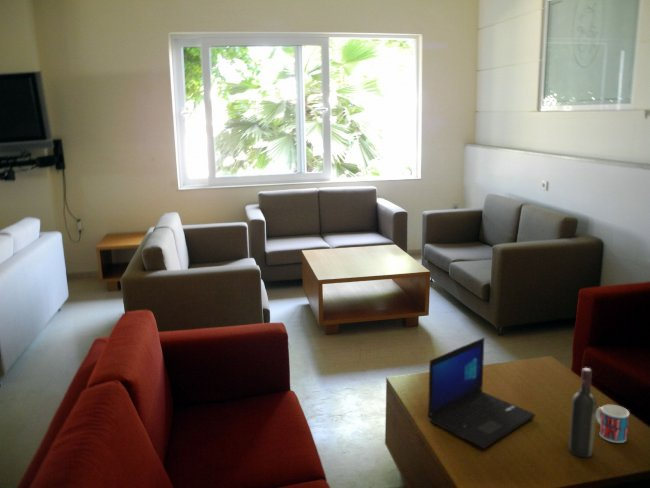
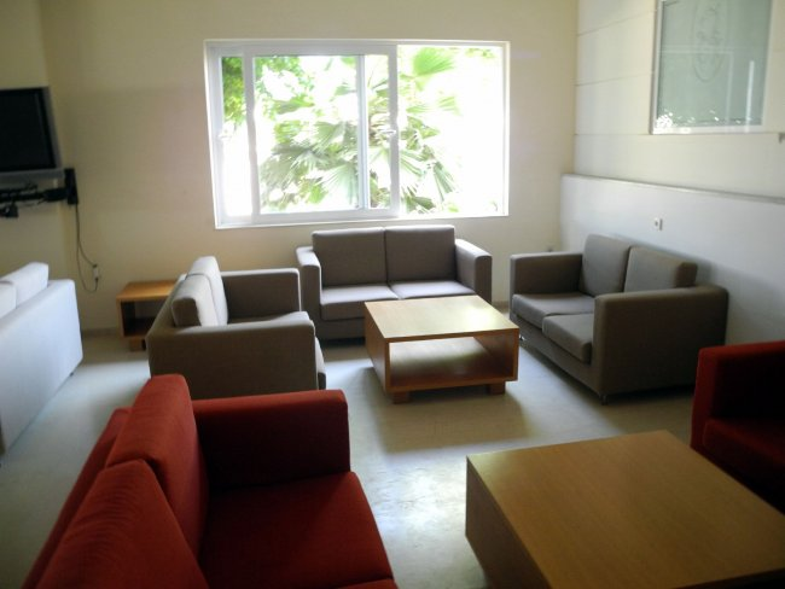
- wine bottle [568,367,598,458]
- mug [596,404,630,444]
- laptop [427,337,536,450]
